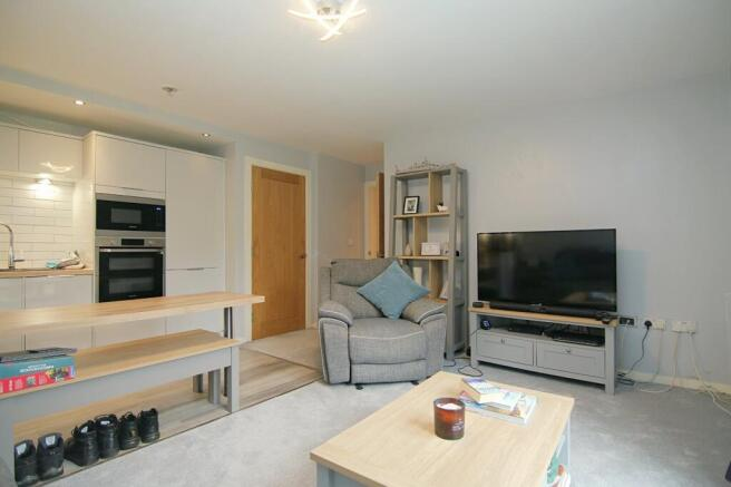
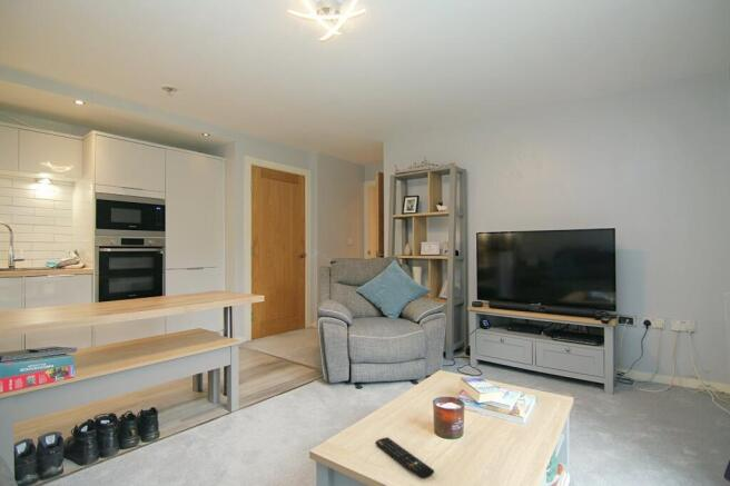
+ remote control [374,436,435,480]
